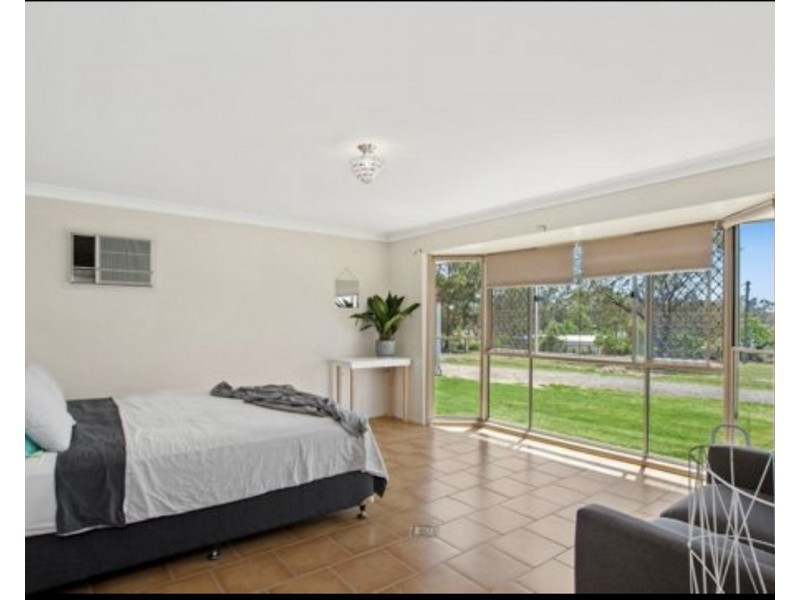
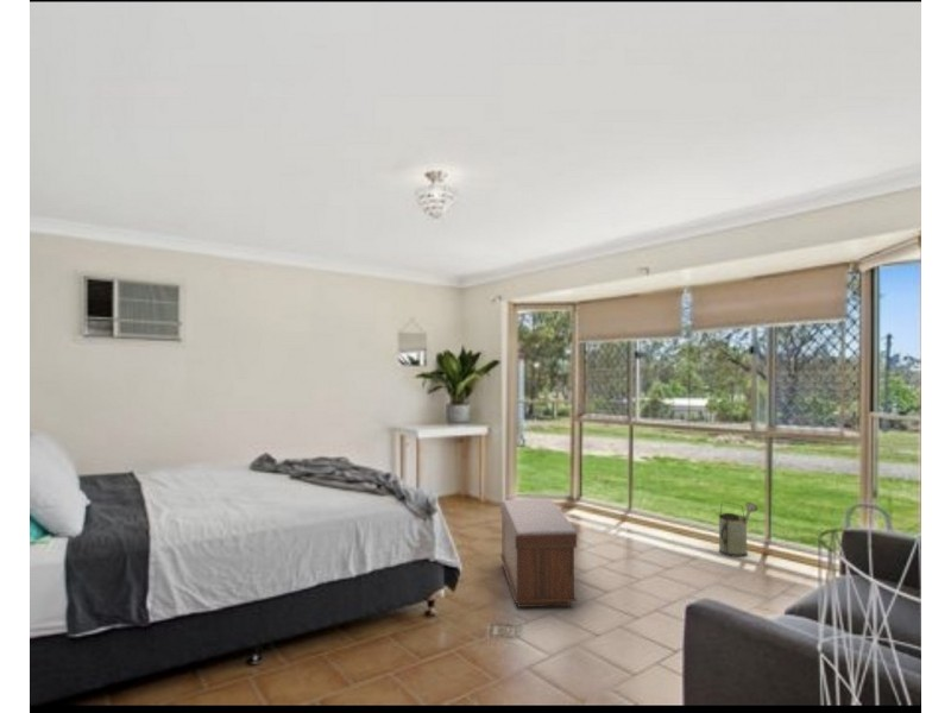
+ bench [499,498,579,608]
+ watering can [718,500,760,559]
